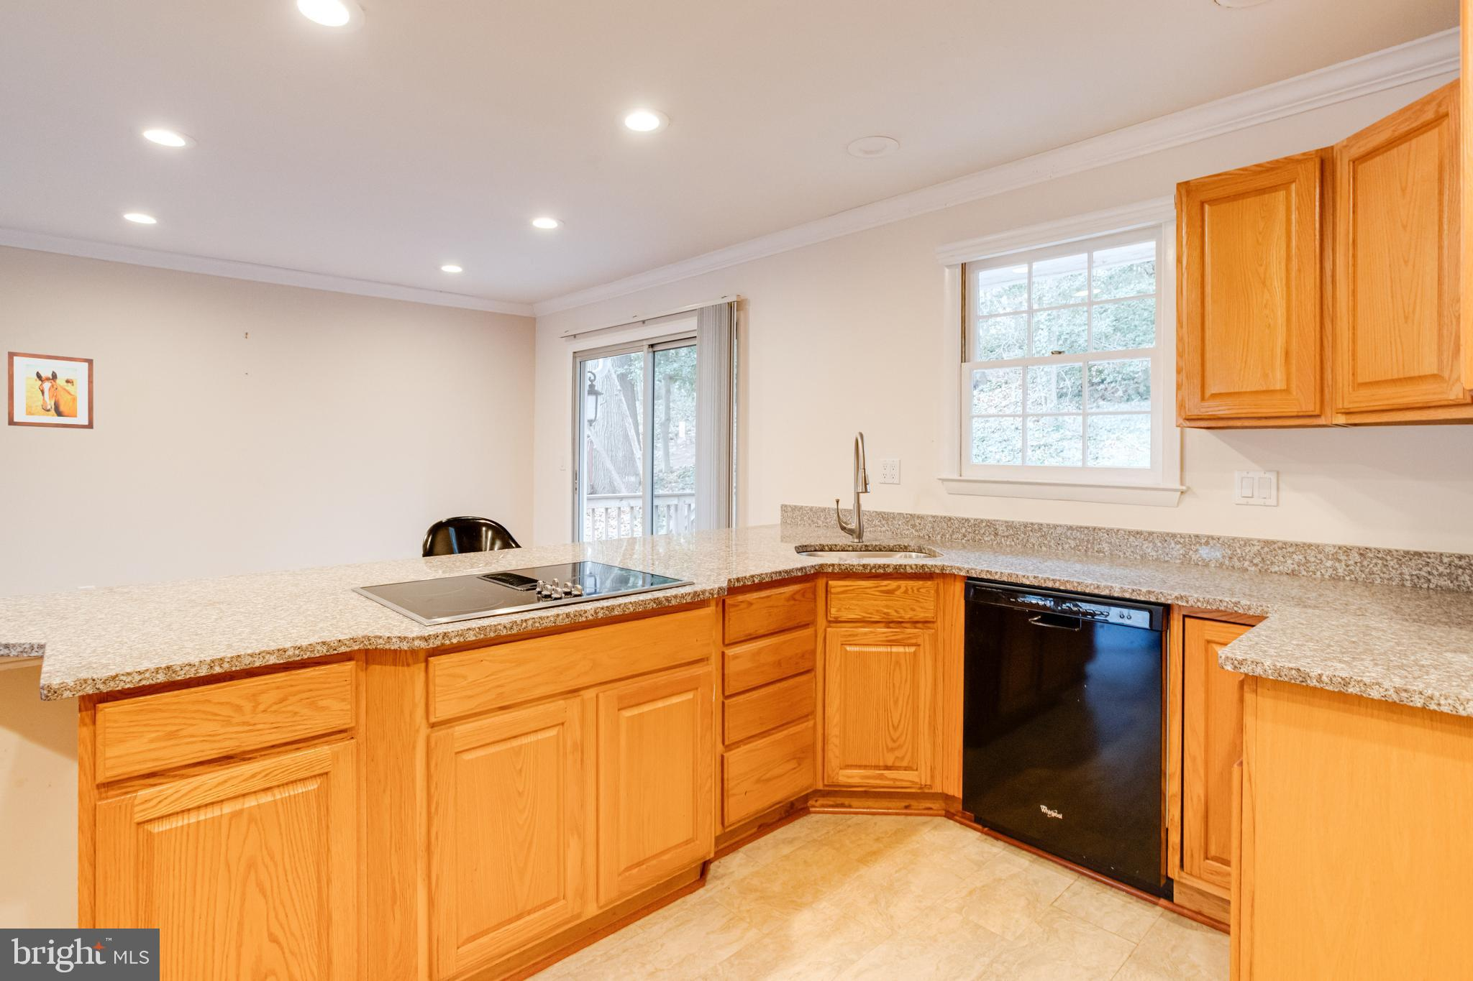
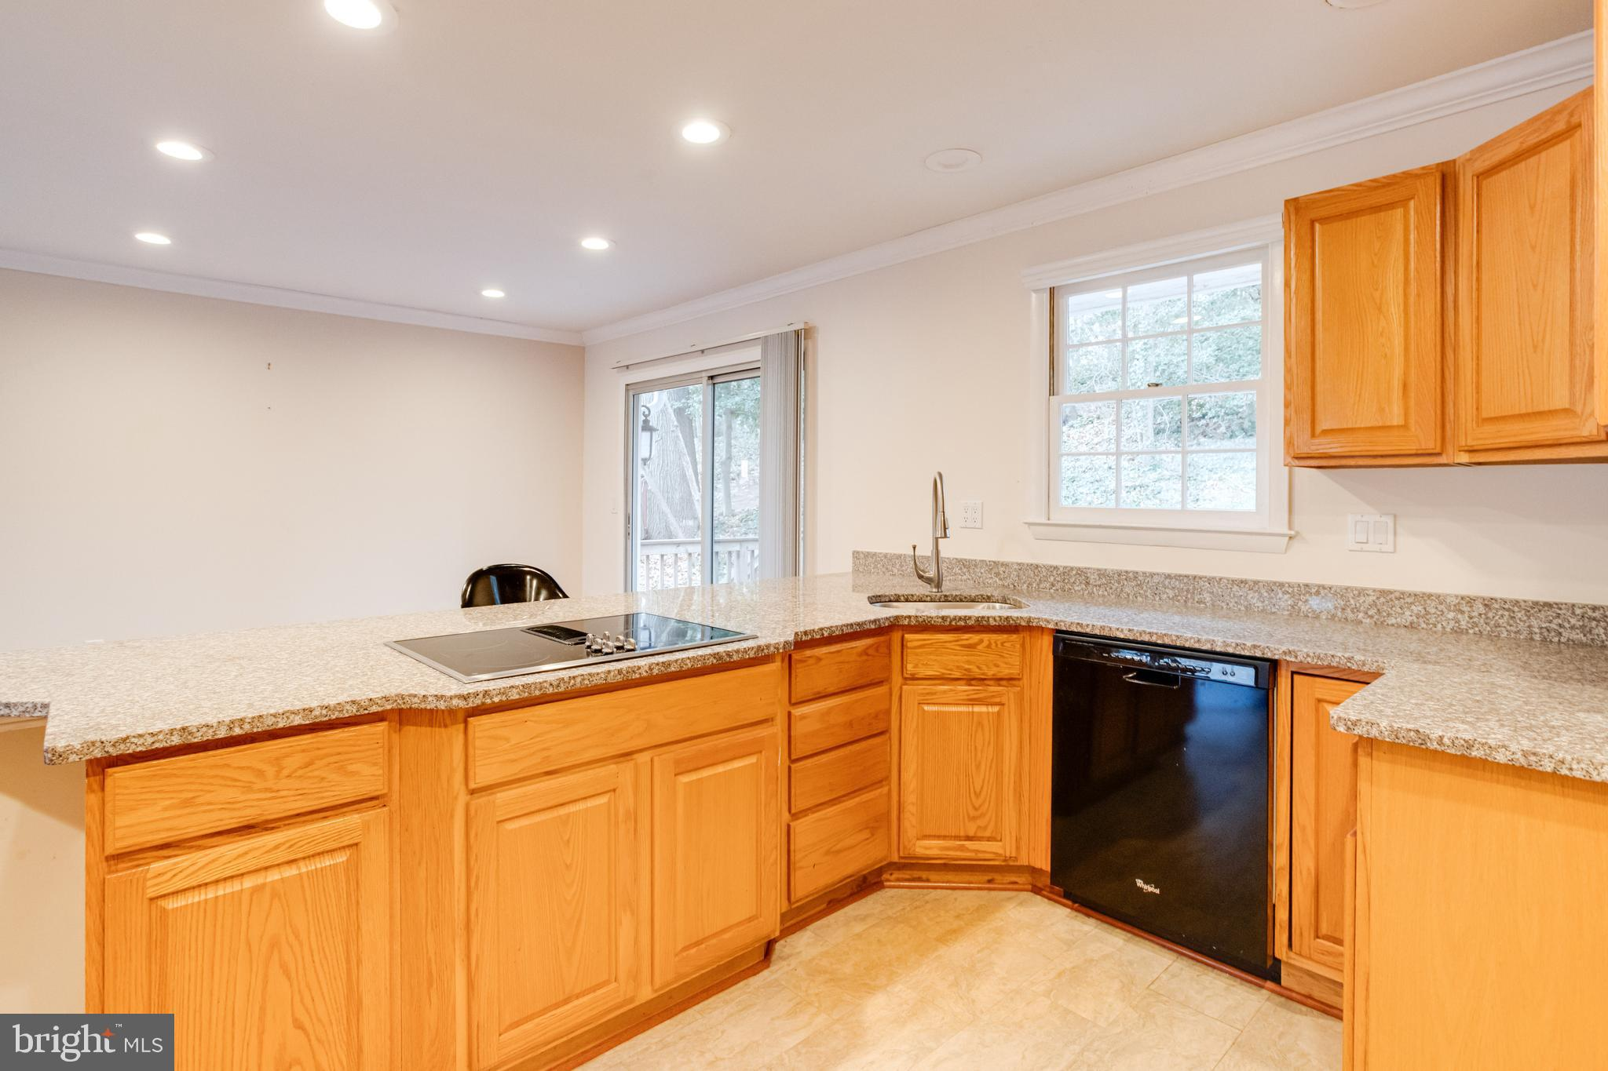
- wall art [8,350,94,430]
